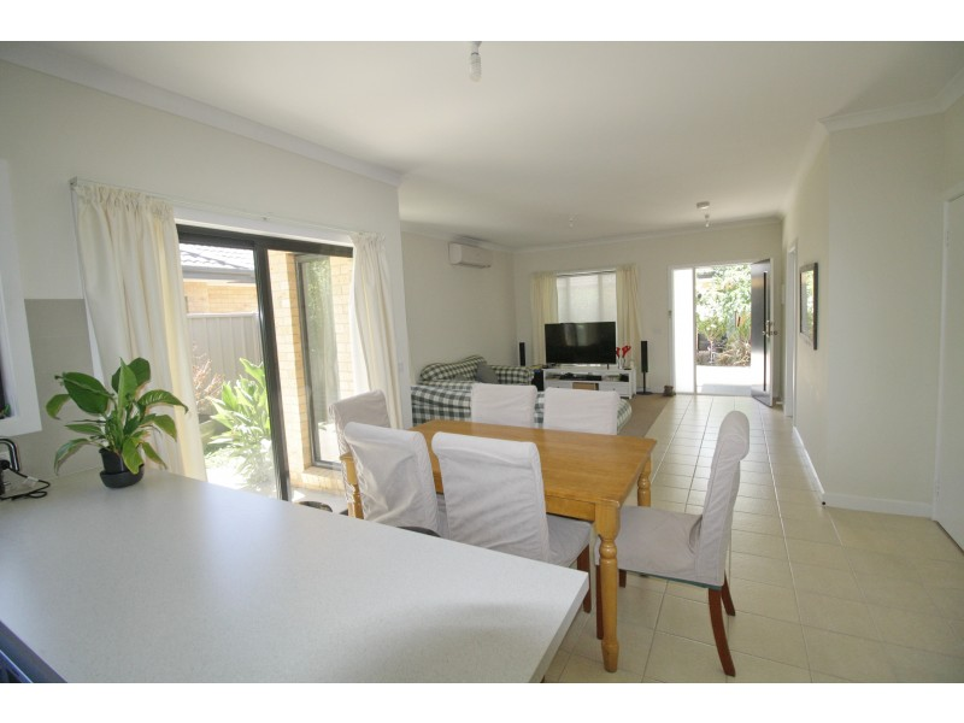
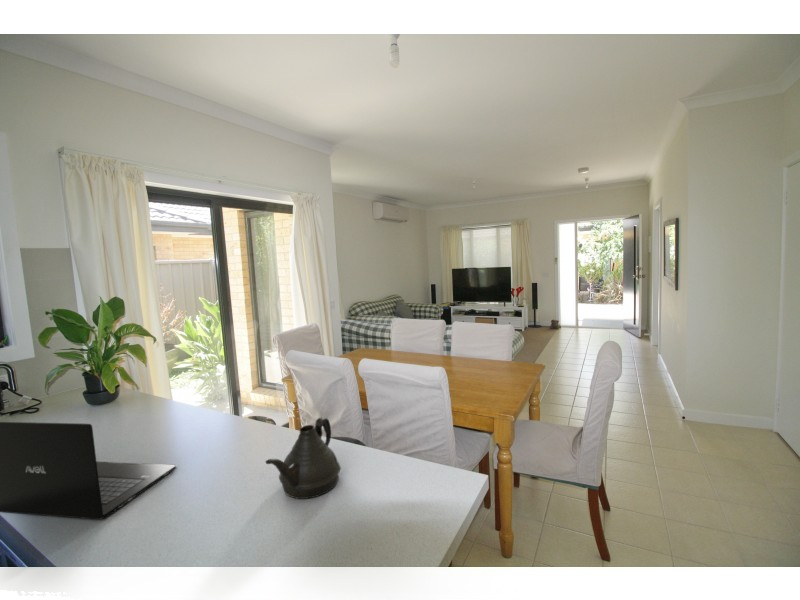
+ teapot [265,417,342,500]
+ laptop [0,421,177,521]
